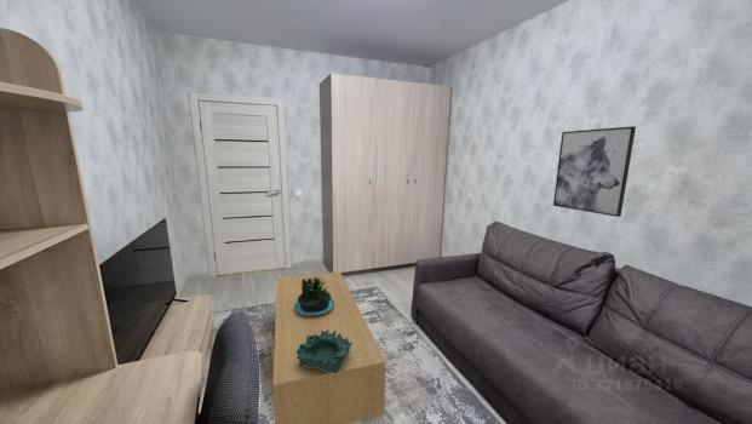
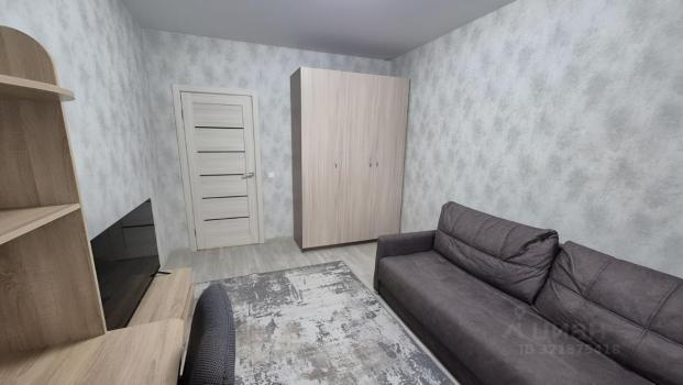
- potted plant [294,276,334,316]
- coffee table [271,270,388,424]
- wall art [552,125,637,218]
- decorative bowl [297,330,354,374]
